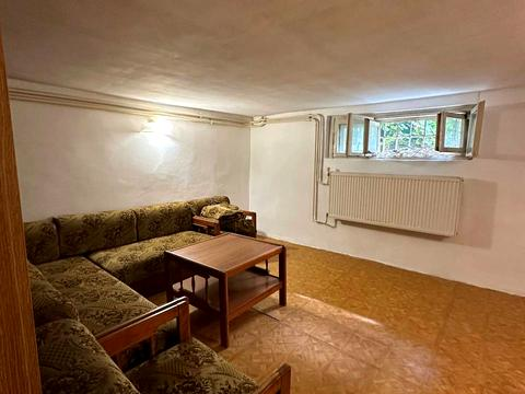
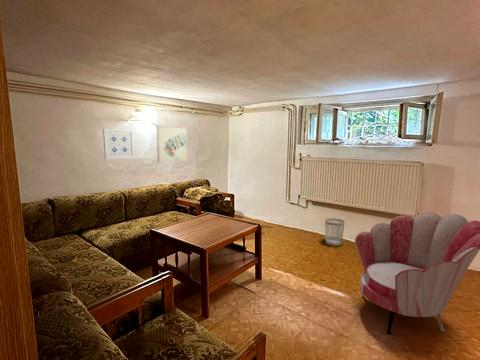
+ wall art [102,128,135,160]
+ wall art [156,125,189,163]
+ armchair [354,212,480,335]
+ wastebasket [324,217,346,247]
